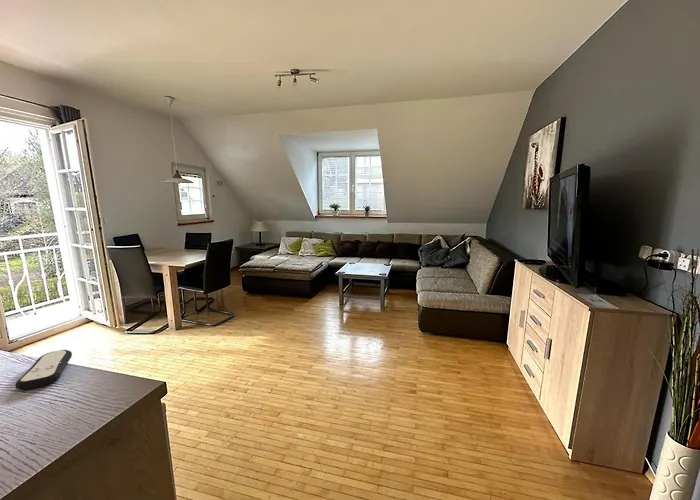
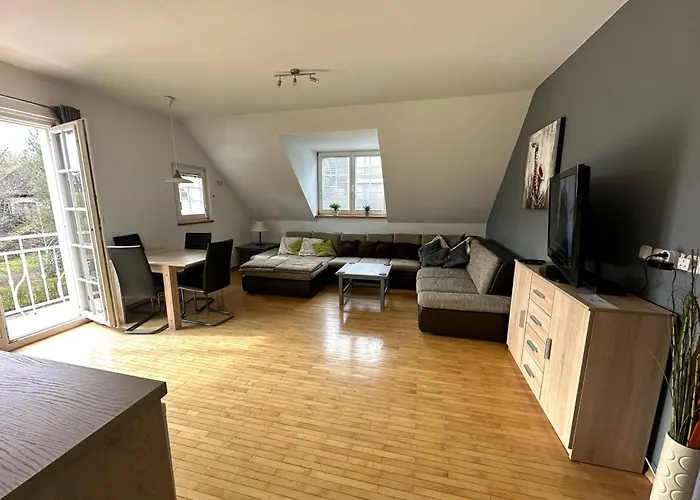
- remote control [14,349,73,391]
